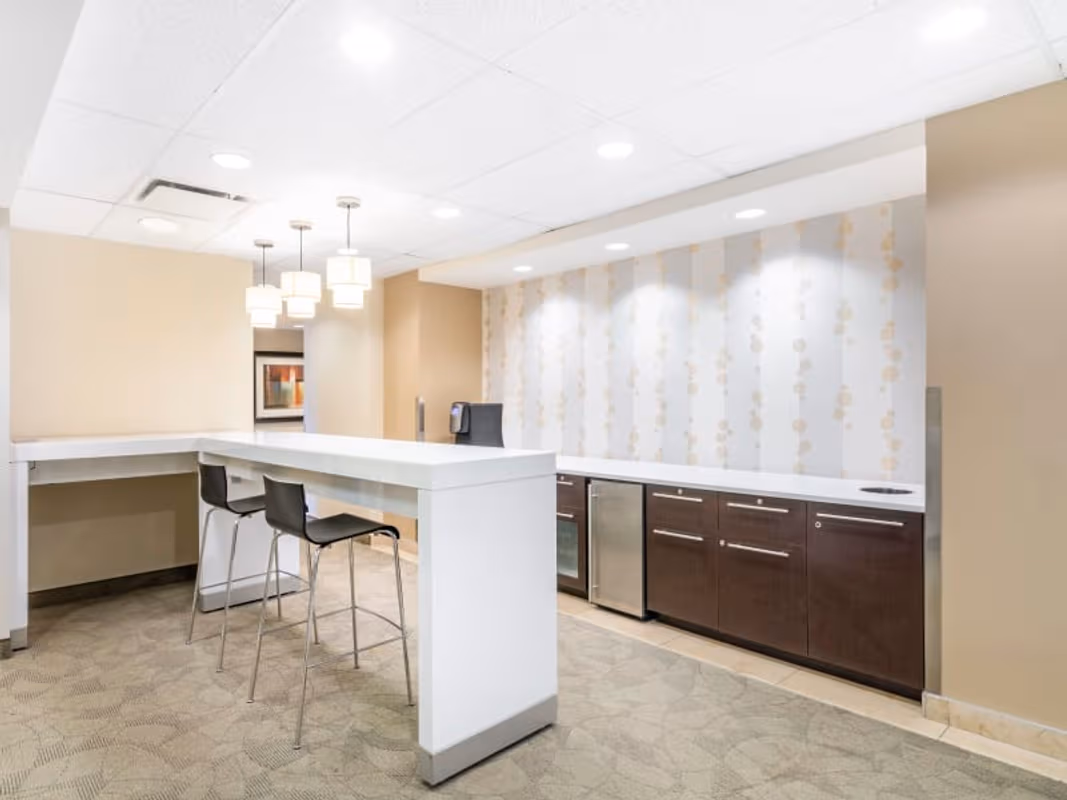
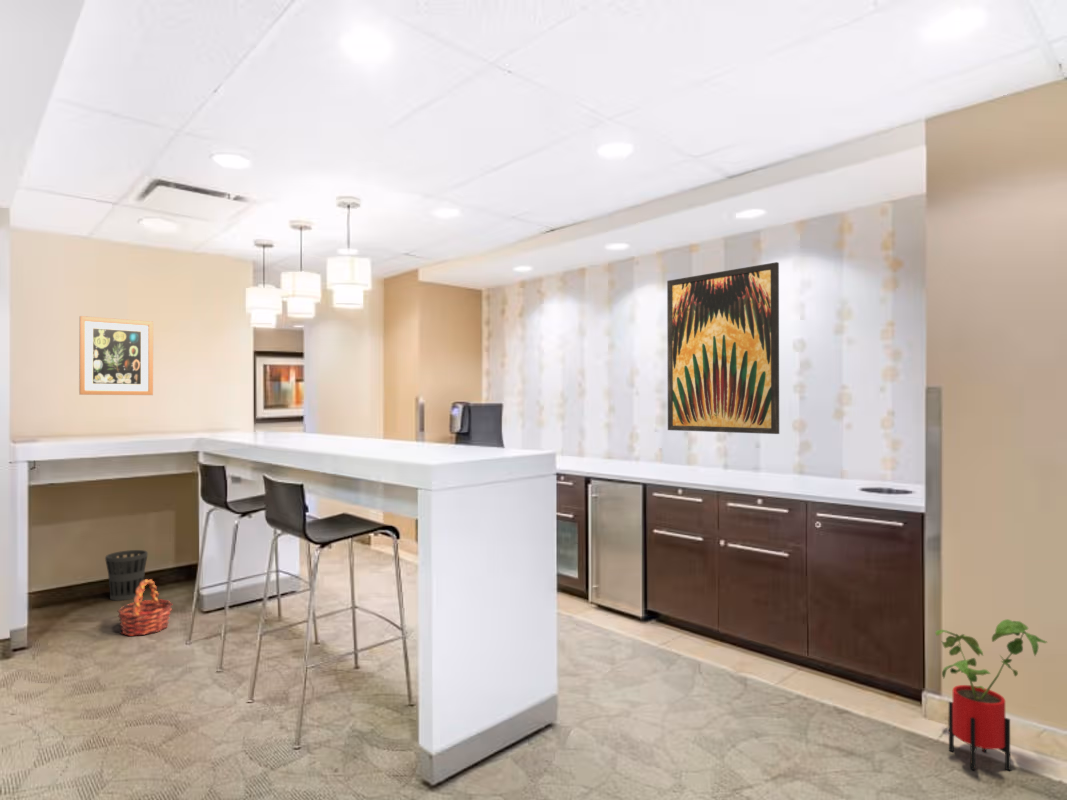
+ wastebasket [104,549,149,602]
+ basket [117,578,173,637]
+ wall art [78,315,154,396]
+ wall art [666,261,780,435]
+ house plant [935,618,1048,772]
